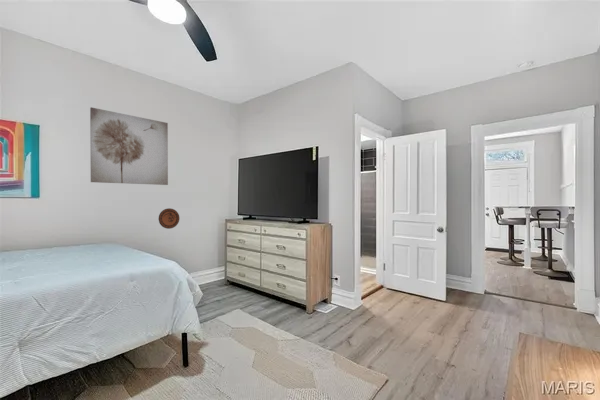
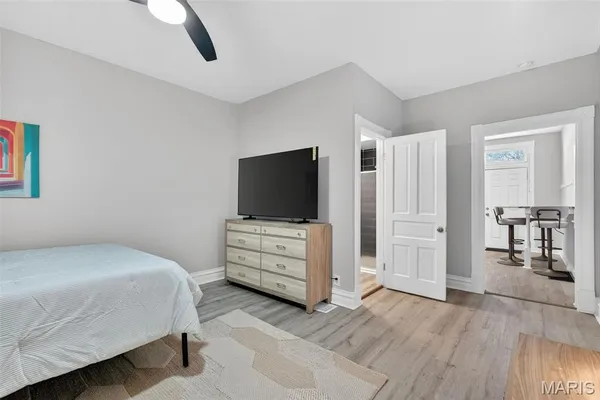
- wall art [89,106,169,186]
- decorative plate [158,207,180,230]
